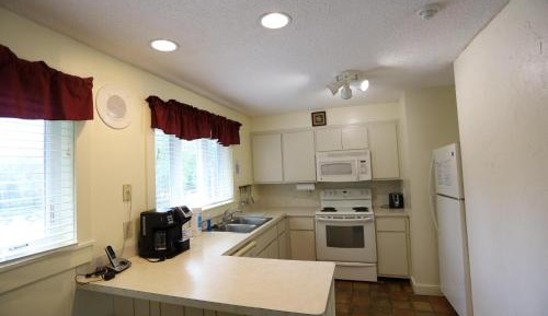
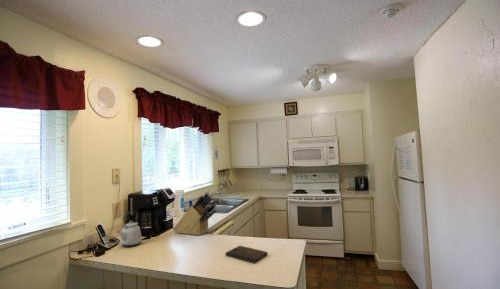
+ knife block [172,191,218,236]
+ kettle [116,211,143,248]
+ cutting board [224,245,269,264]
